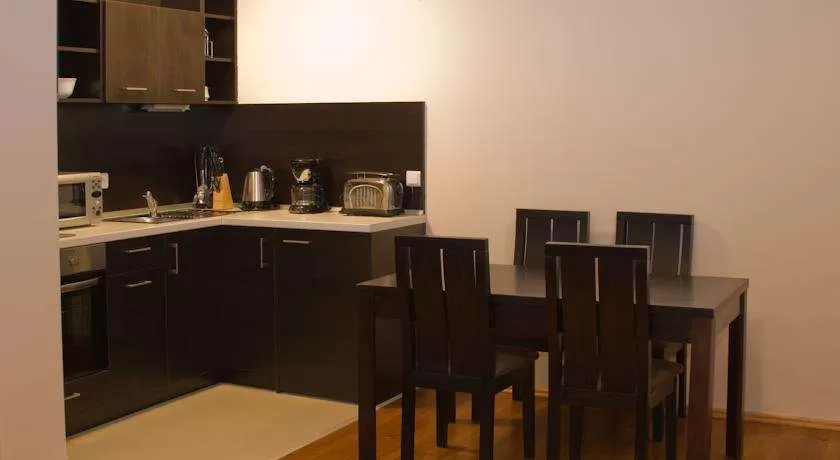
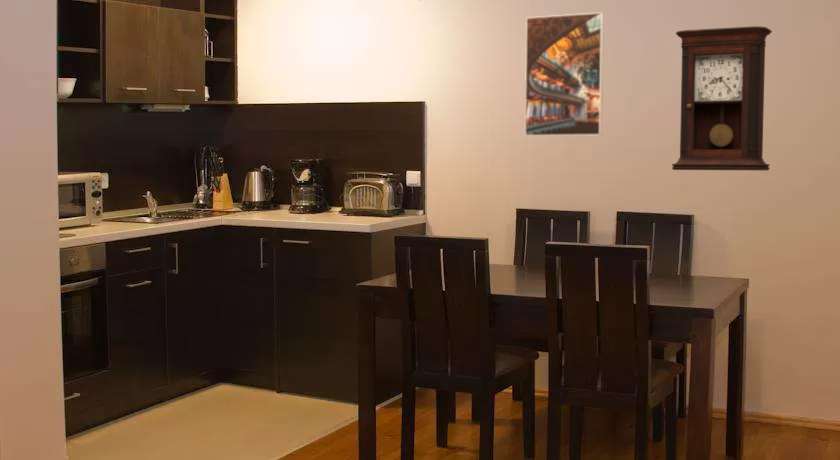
+ pendulum clock [671,25,773,171]
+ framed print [524,11,605,137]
